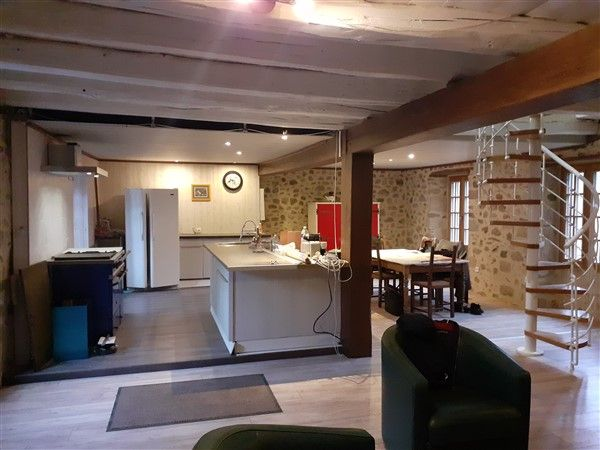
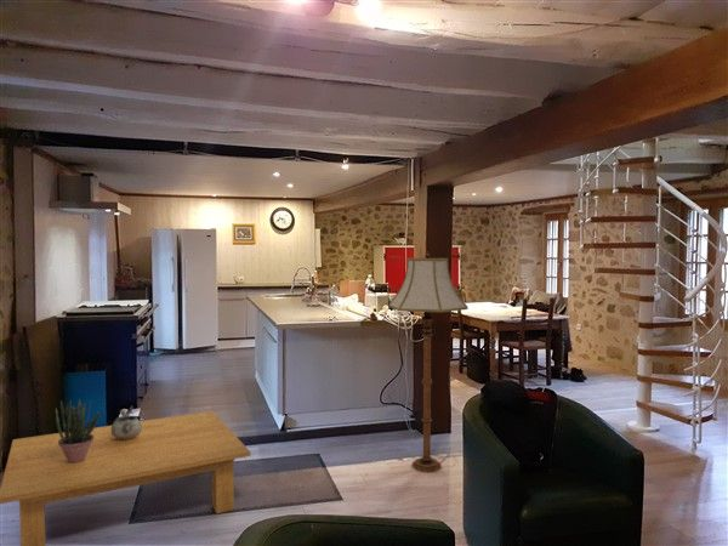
+ potted plant [55,398,102,463]
+ coffee table [0,410,251,546]
+ decorative bowl [110,409,142,439]
+ floor lamp [387,250,470,473]
